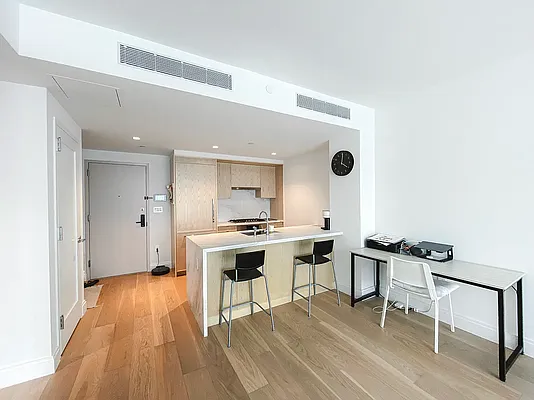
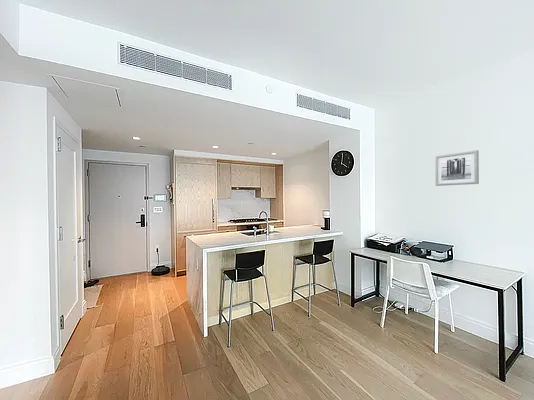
+ wall art [434,149,480,187]
